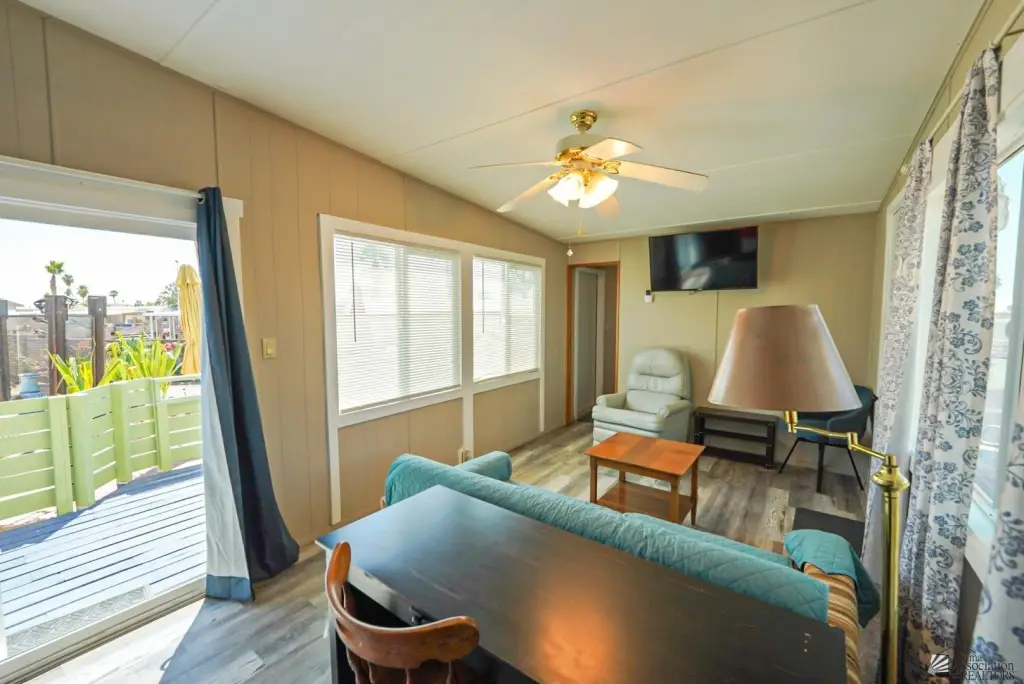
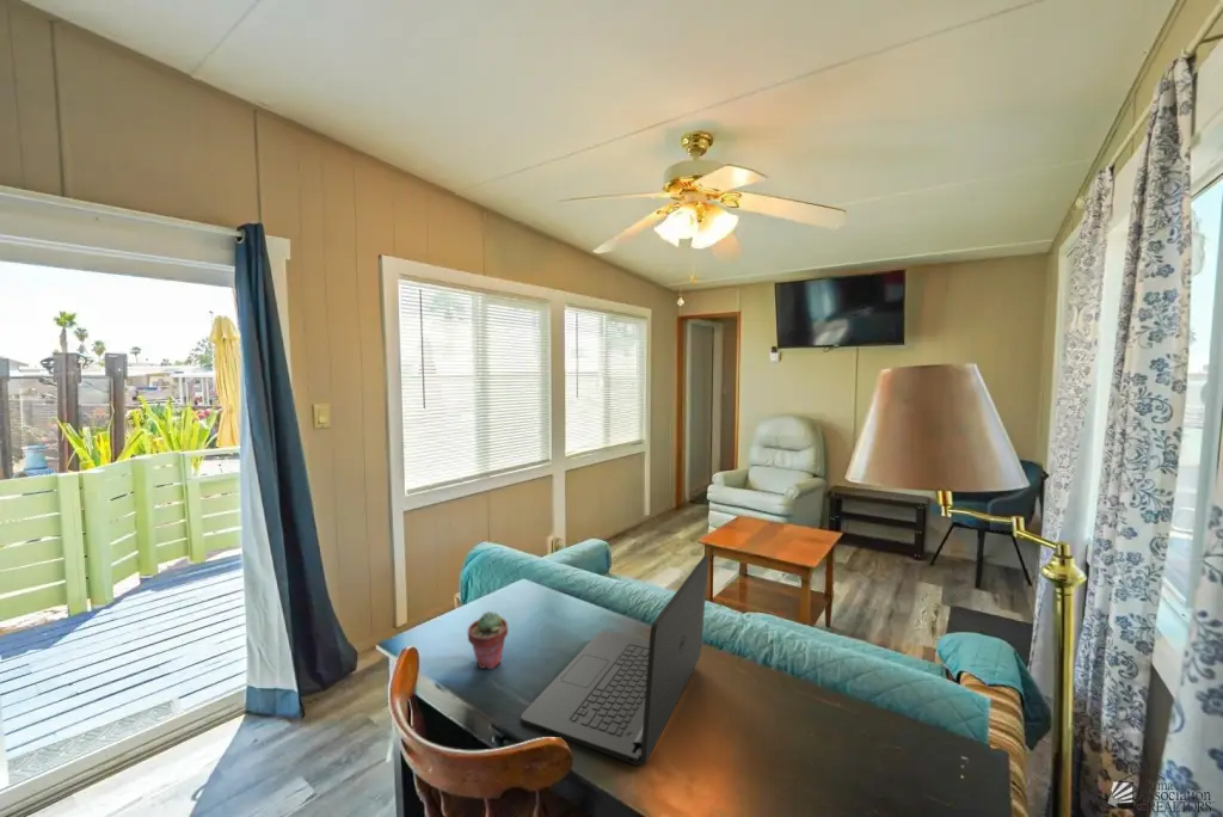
+ laptop [520,554,709,767]
+ potted succulent [467,610,509,670]
